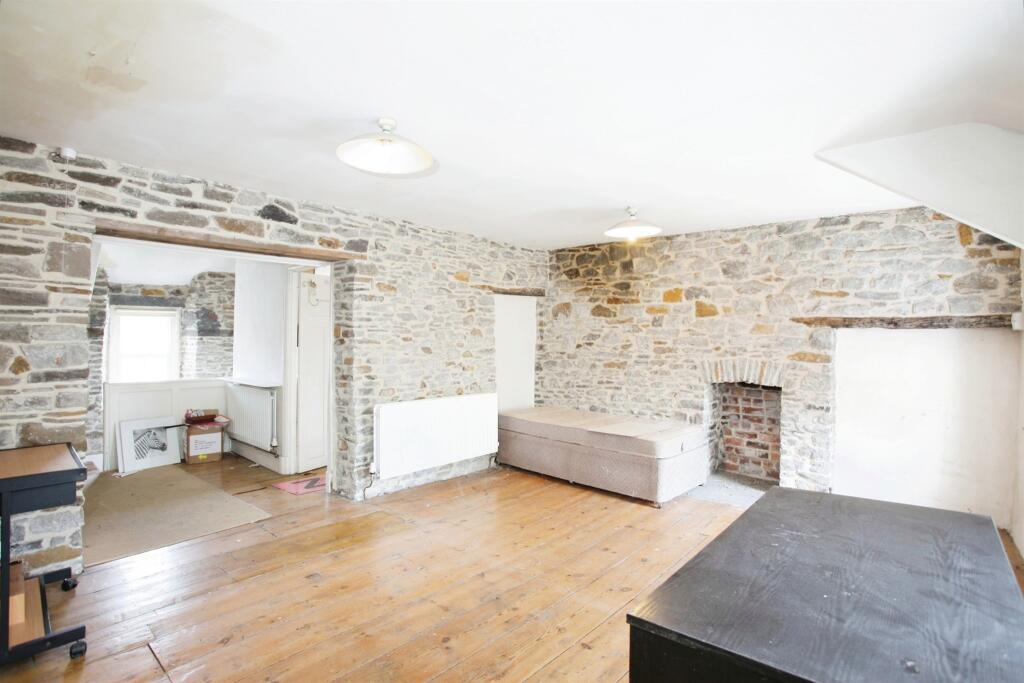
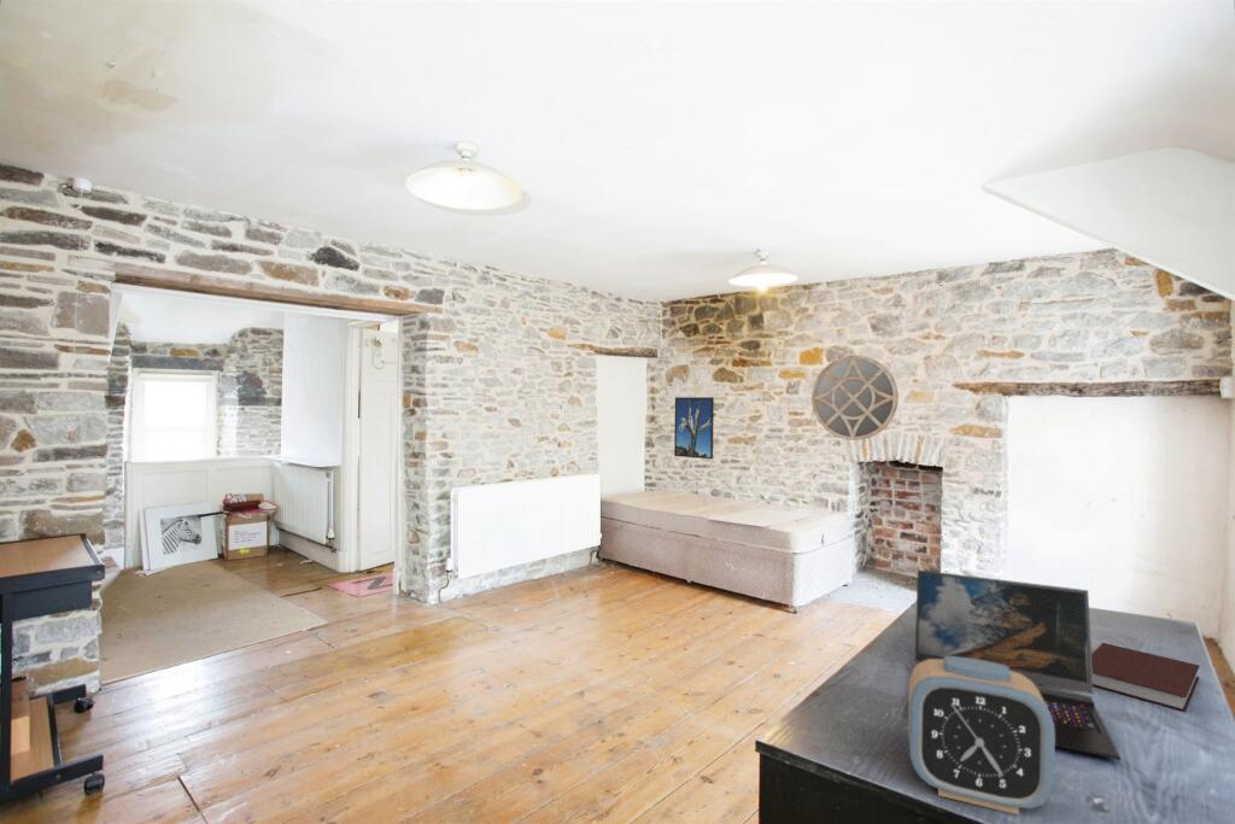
+ laptop [914,568,1122,761]
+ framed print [673,396,715,460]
+ alarm clock [907,656,1057,816]
+ home mirror [810,355,900,442]
+ notebook [1091,642,1200,712]
